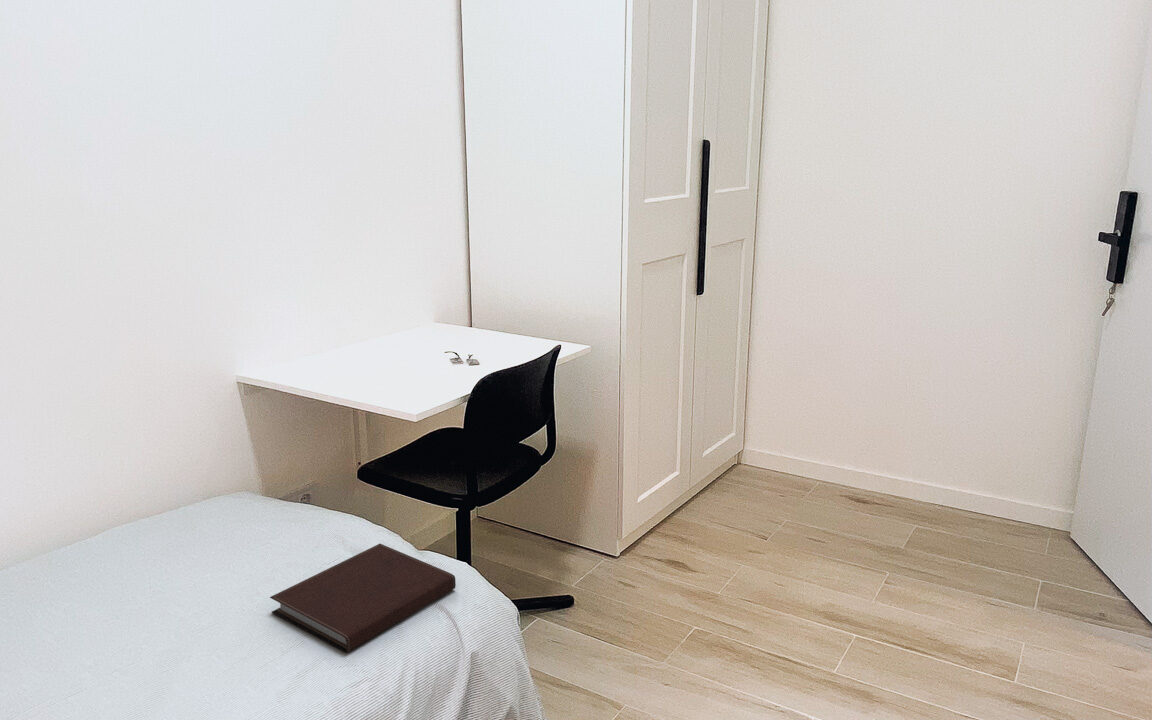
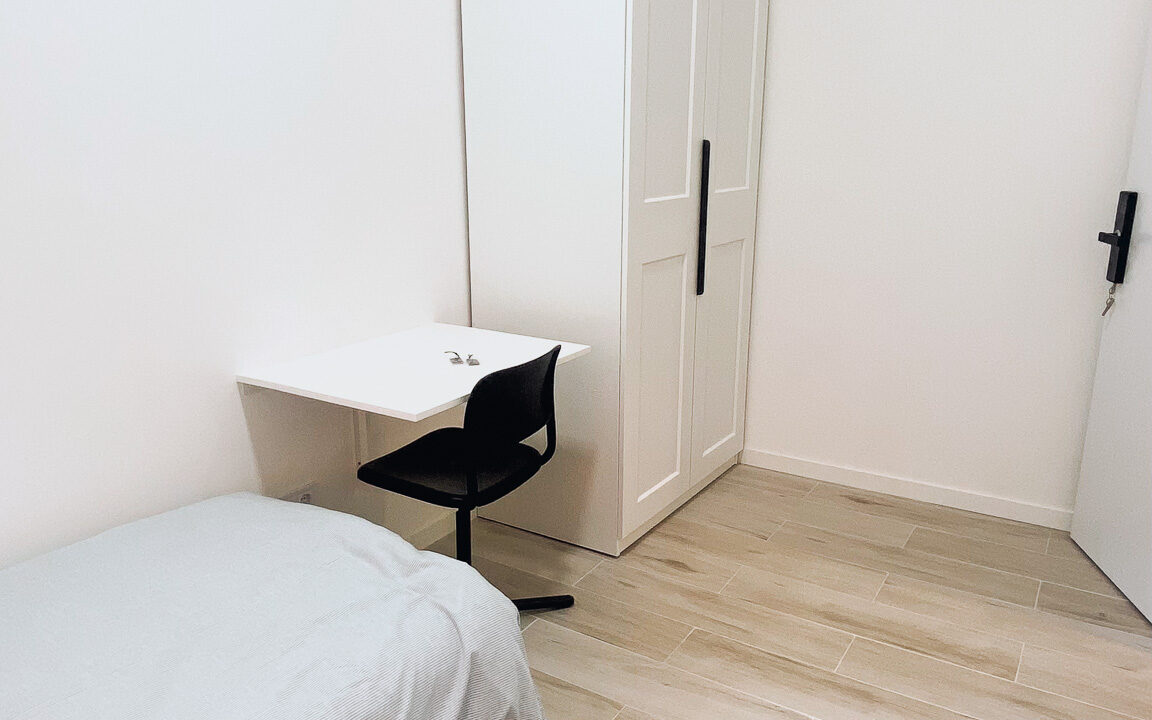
- notebook [269,543,457,653]
